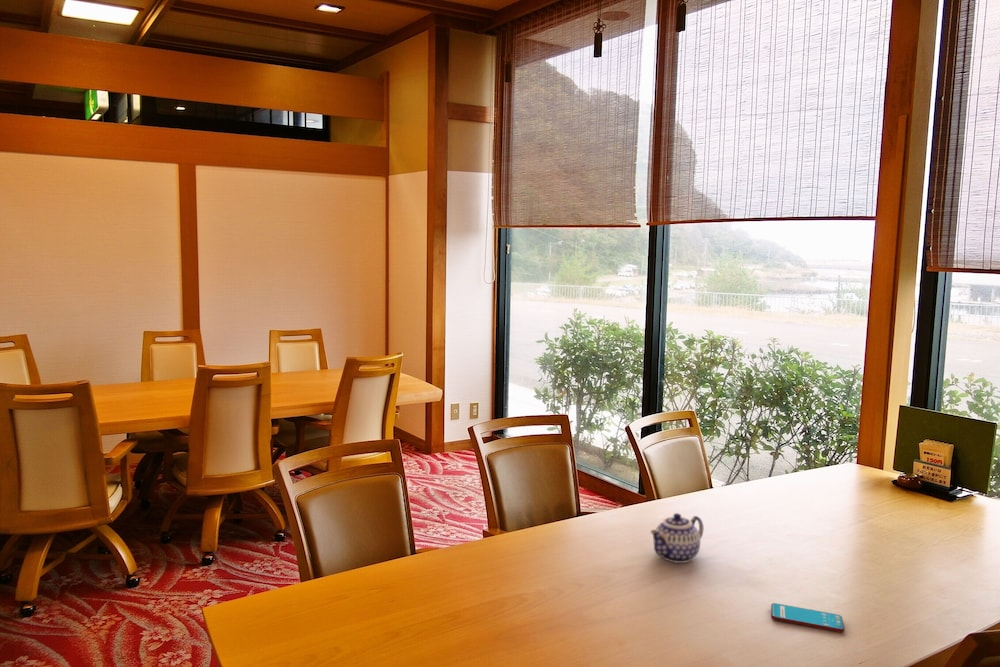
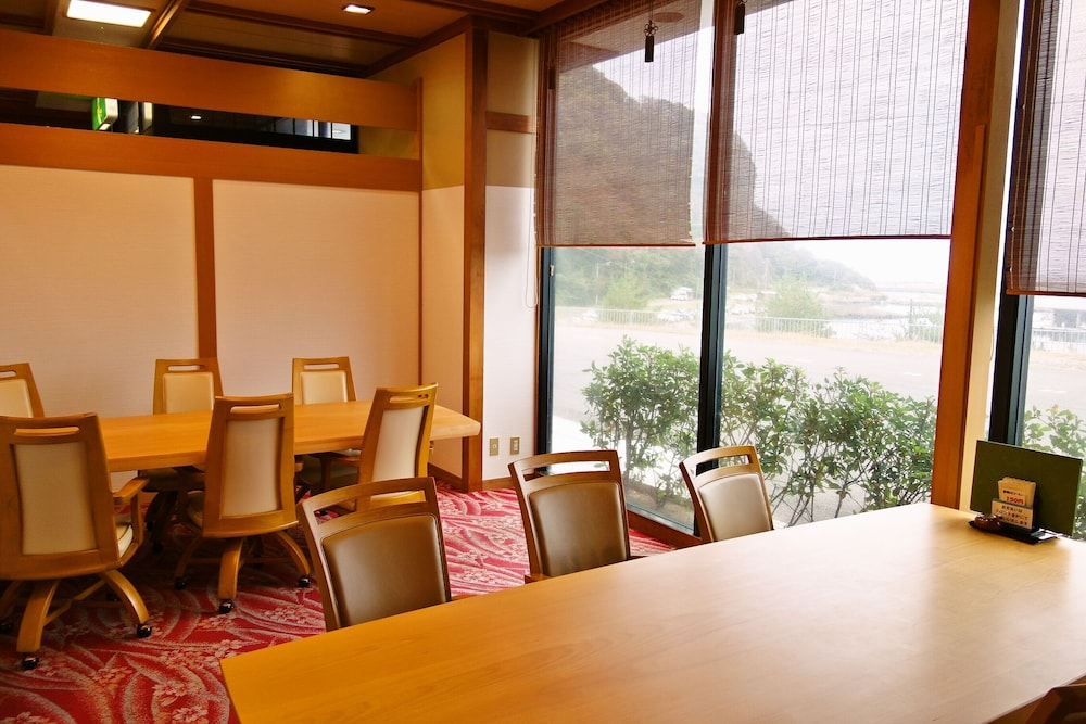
- smartphone [770,602,845,633]
- teapot [649,512,704,564]
